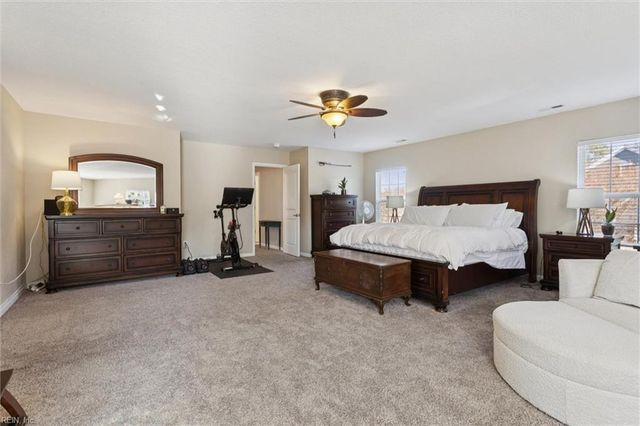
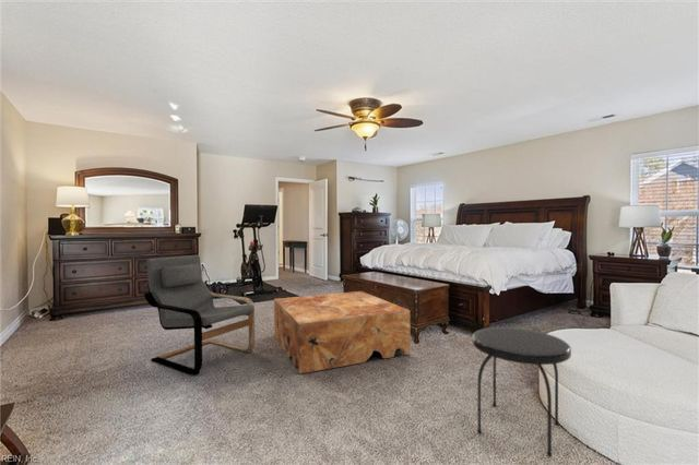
+ side table [471,326,572,458]
+ armchair [143,254,256,377]
+ coffee table [273,290,412,374]
